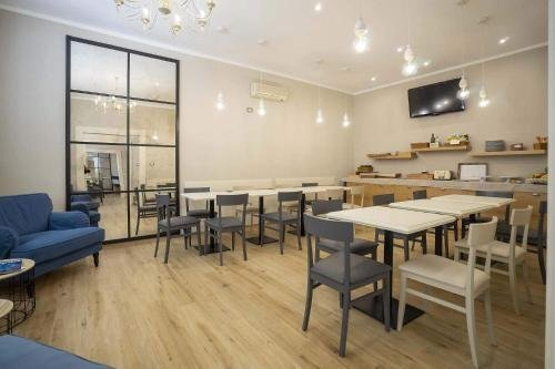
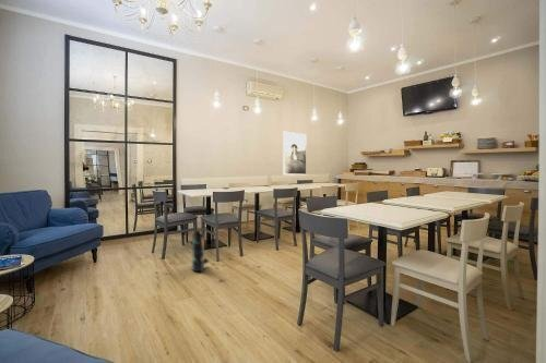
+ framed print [282,131,308,177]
+ pouch [190,229,210,274]
